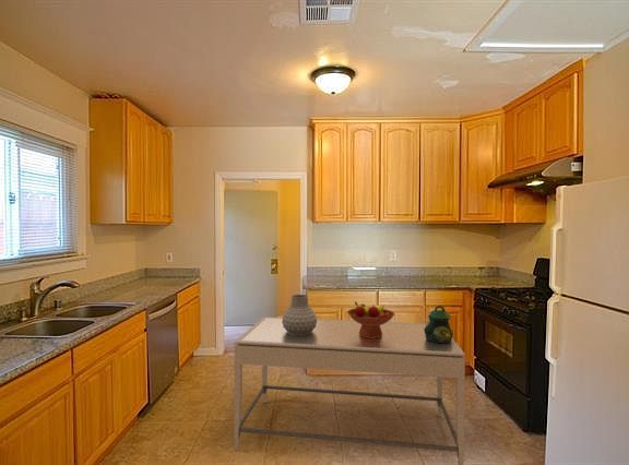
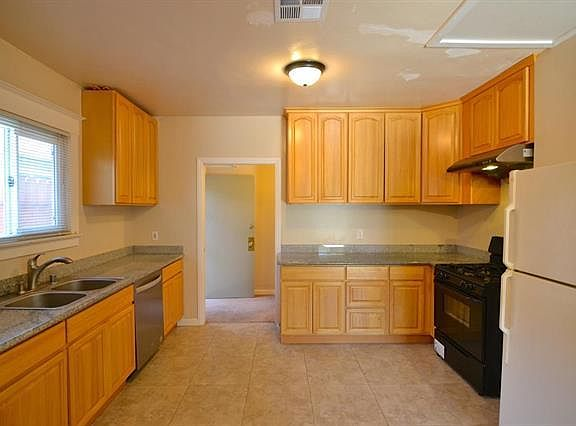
- fruit bowl [346,300,395,338]
- dining table [234,315,466,465]
- vase [282,294,318,335]
- ceramic pitcher [424,305,454,343]
